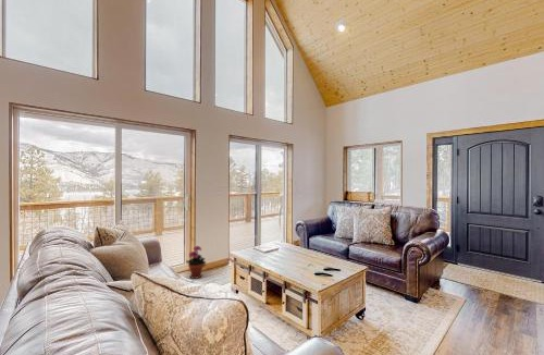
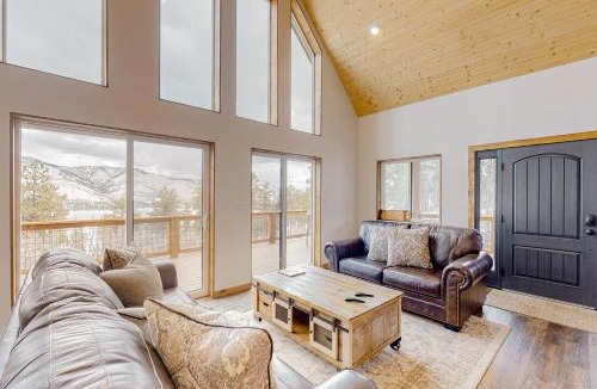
- potted plant [185,245,207,280]
